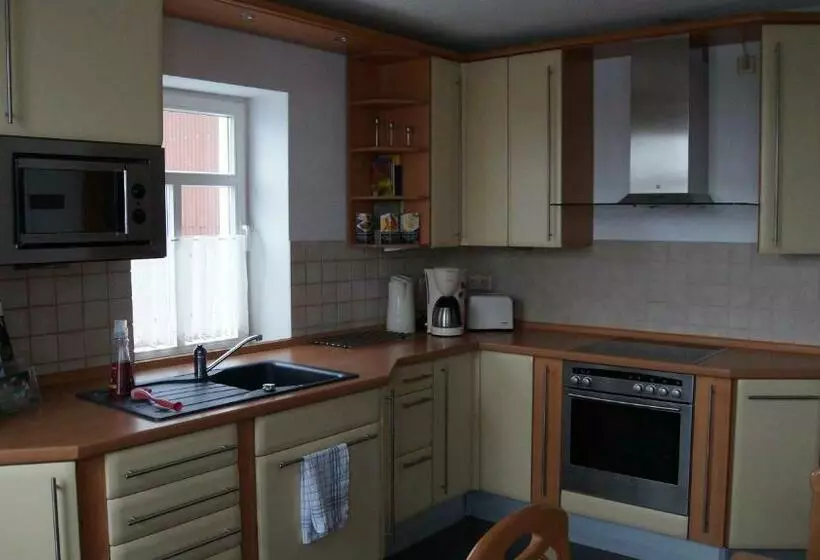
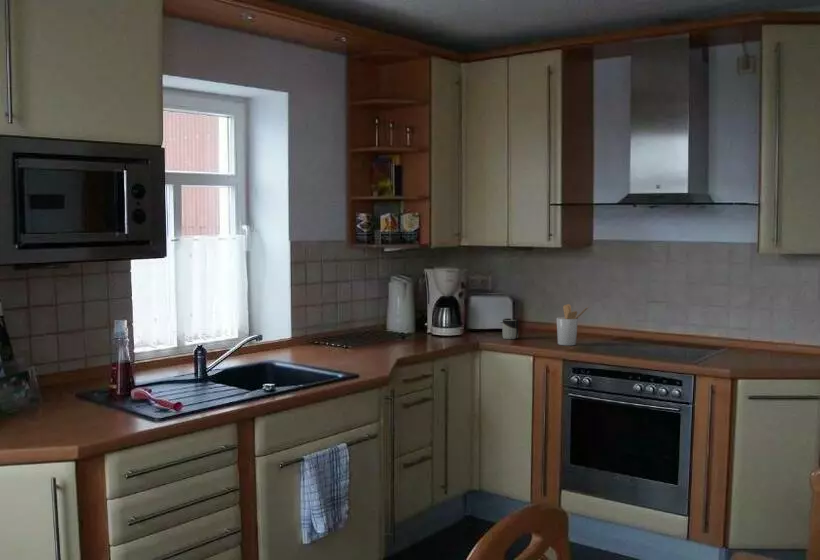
+ cup [501,318,519,340]
+ utensil holder [555,303,589,346]
